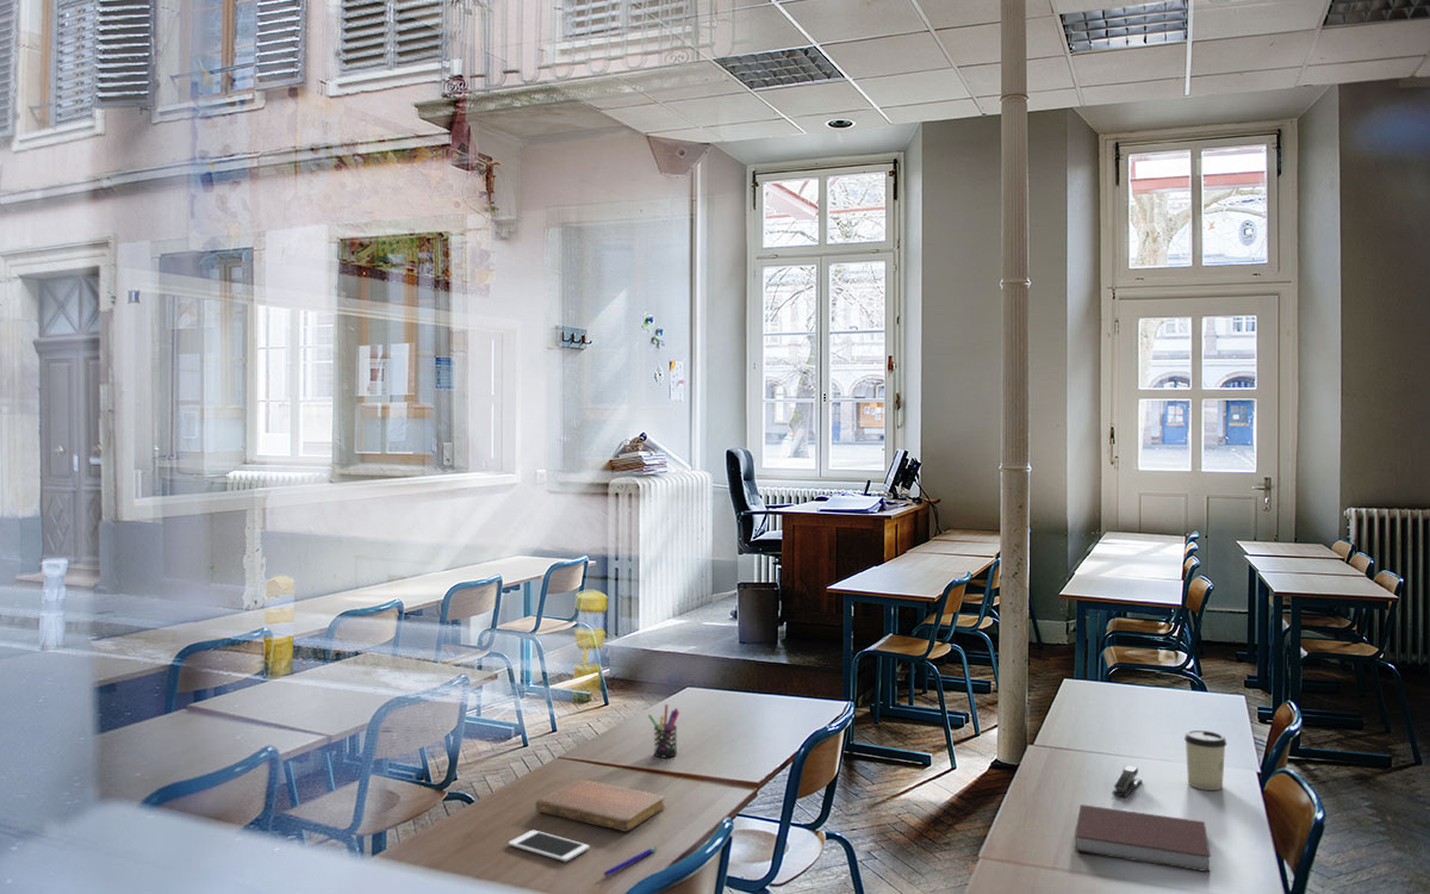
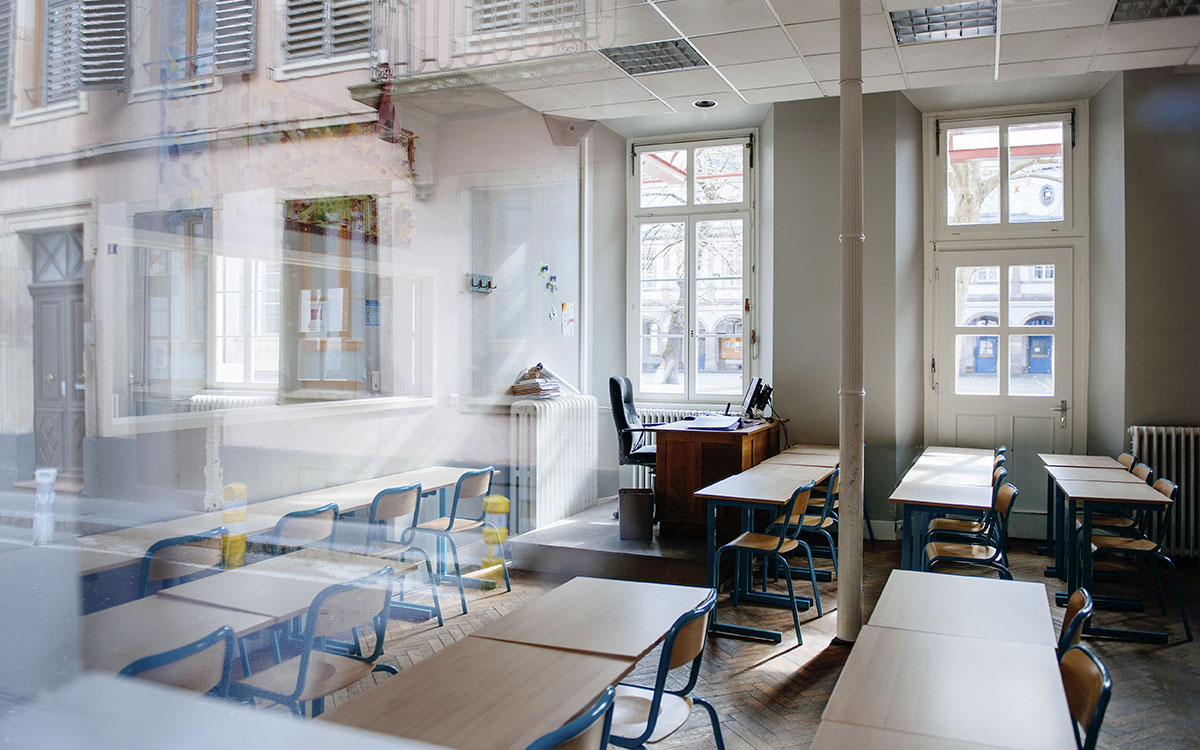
- cup [1183,730,1227,791]
- cell phone [508,830,590,863]
- pen holder [647,703,680,758]
- notebook [535,778,666,833]
- notebook [1074,803,1212,873]
- stapler [1111,764,1143,799]
- pen [603,846,658,877]
